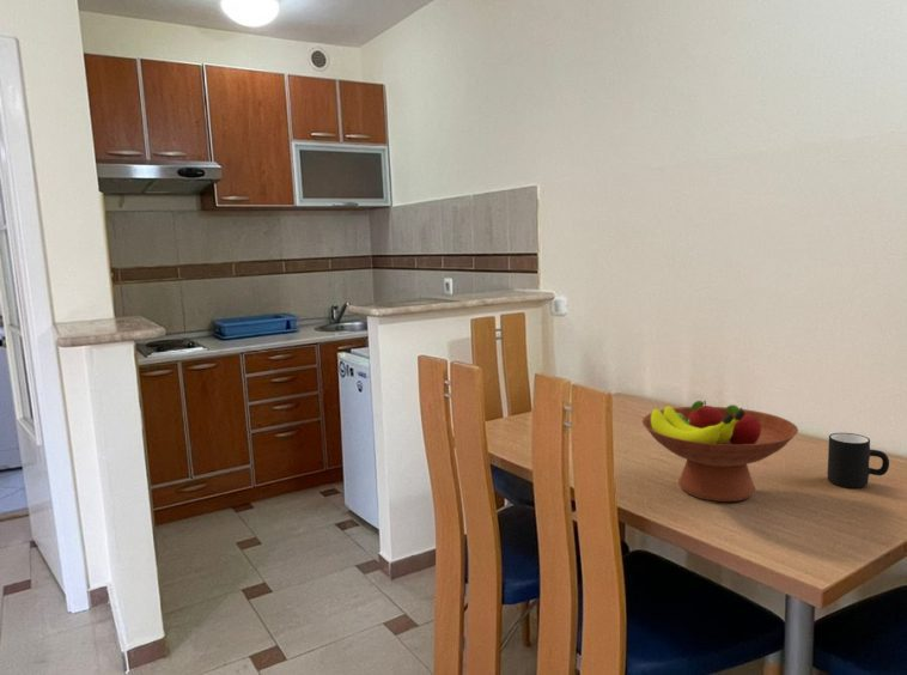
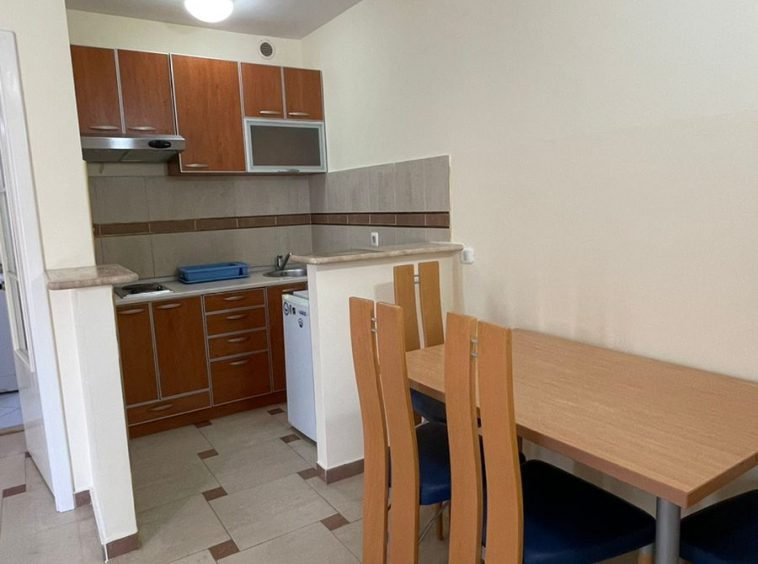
- fruit bowl [641,400,799,503]
- mug [827,432,890,488]
